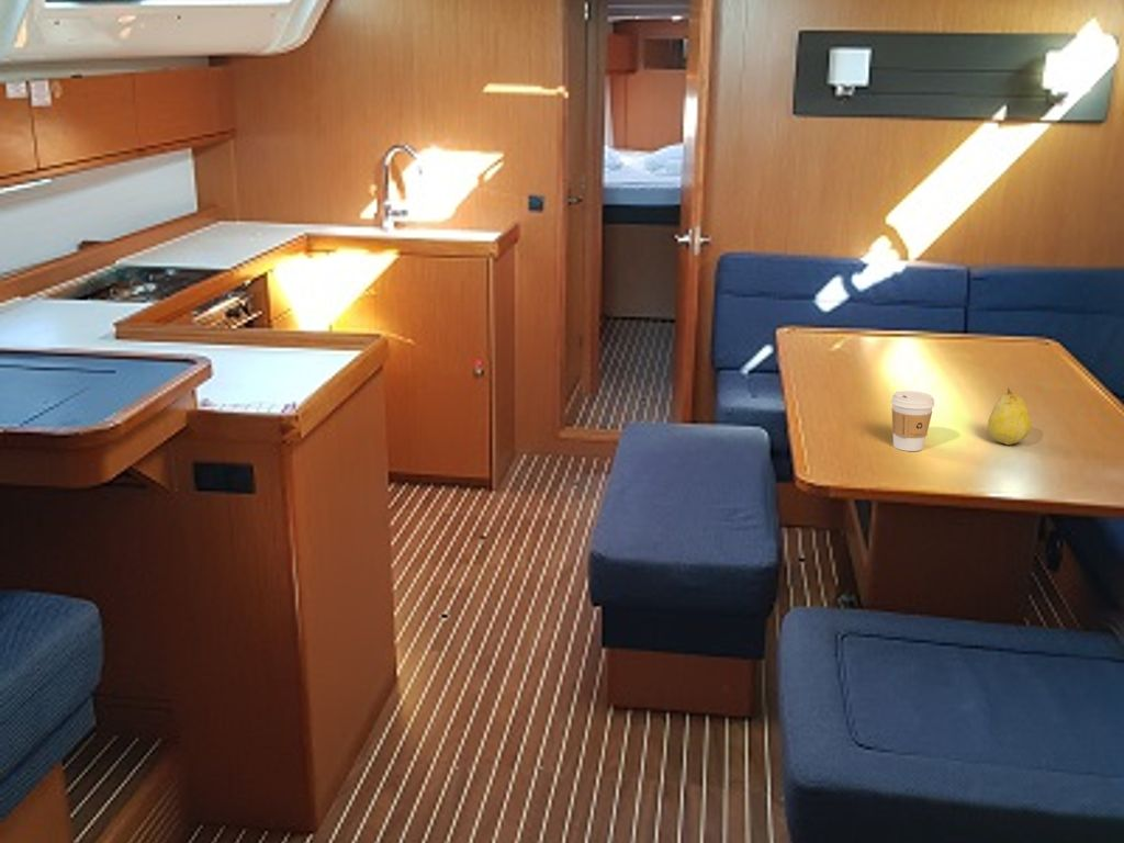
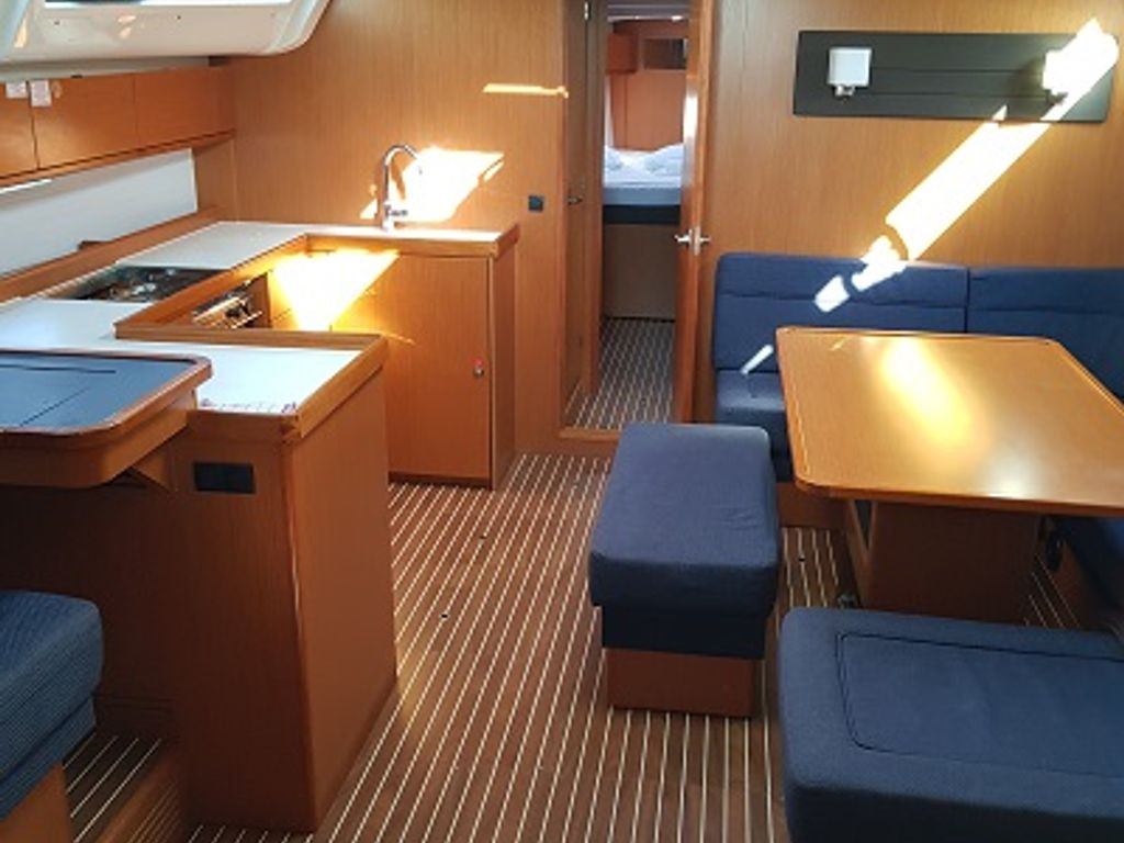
- coffee cup [890,390,935,452]
- fruit [987,387,1033,446]
